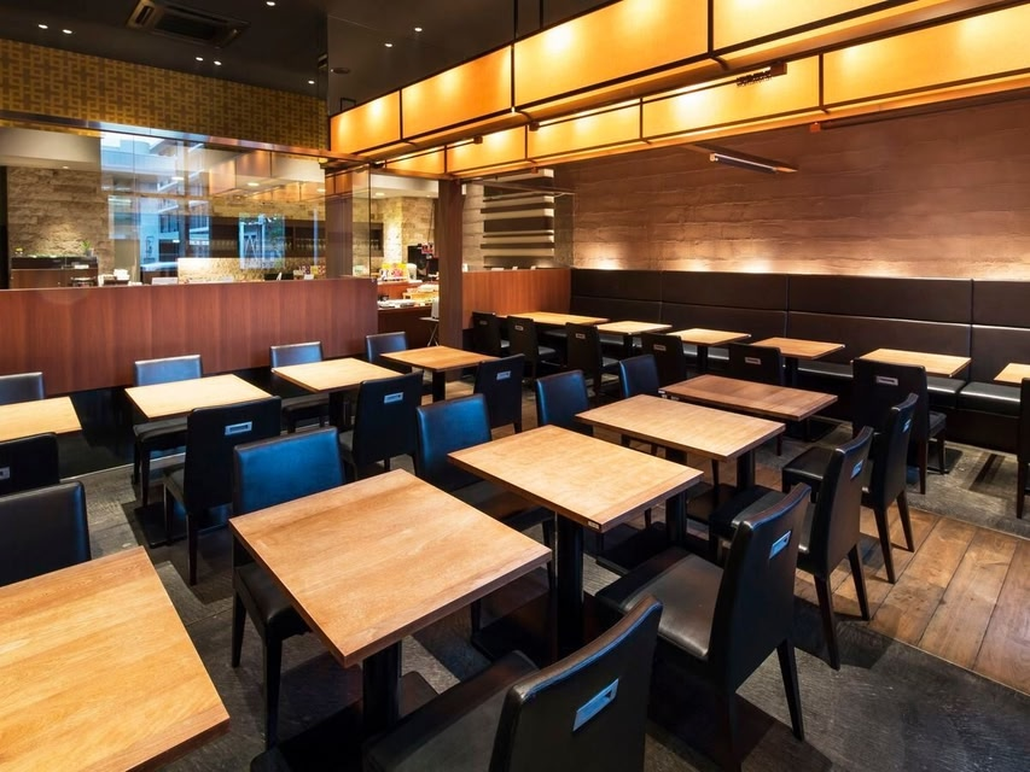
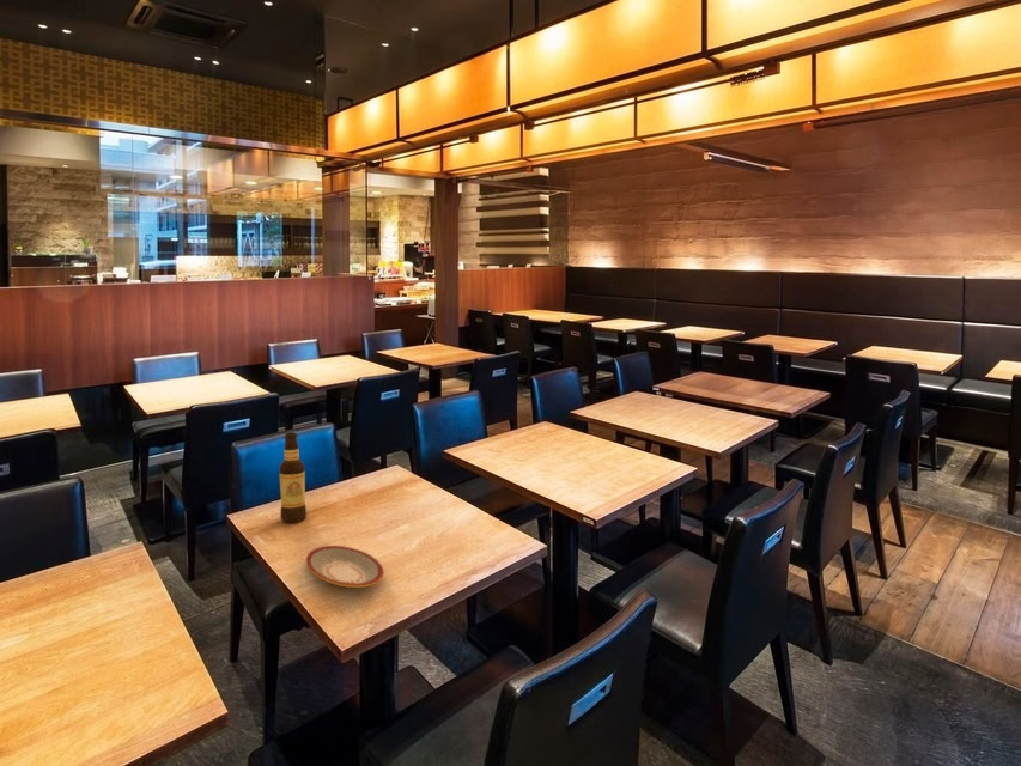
+ bottle [278,431,308,523]
+ plate [305,545,384,589]
